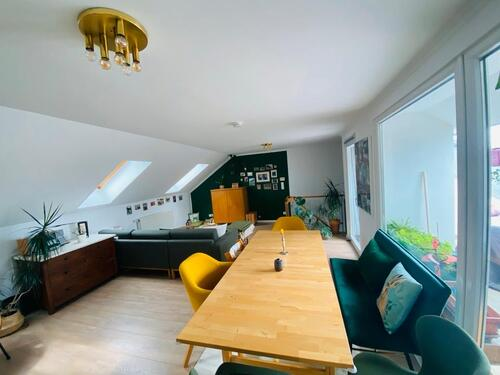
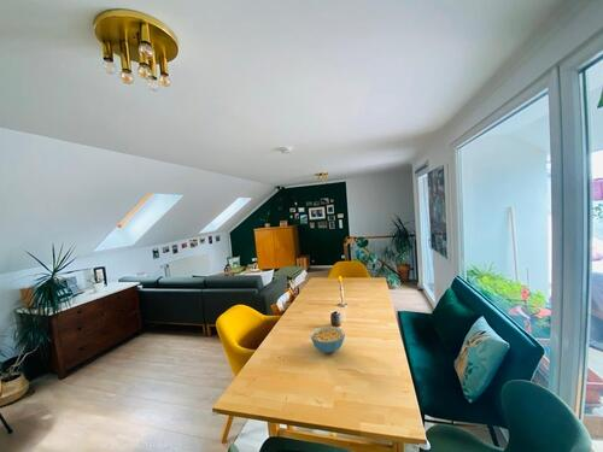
+ cereal bowl [309,325,346,354]
